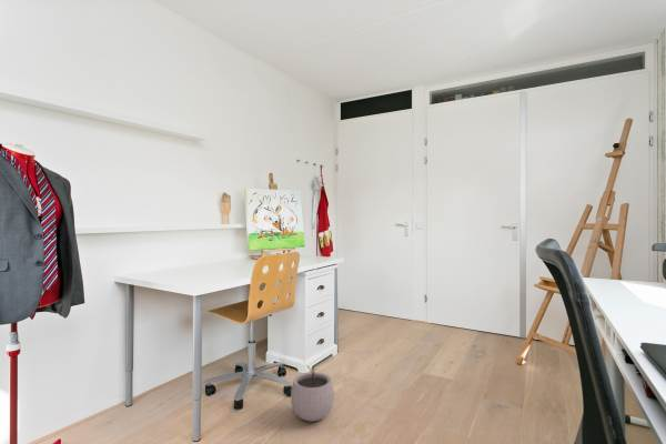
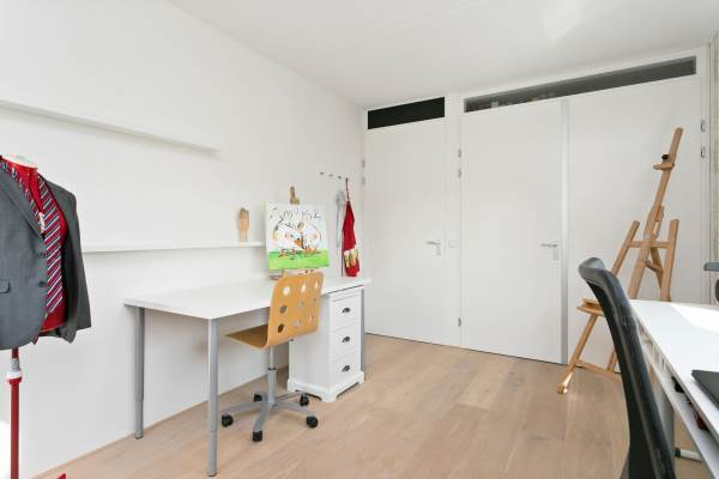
- plant pot [290,365,335,423]
